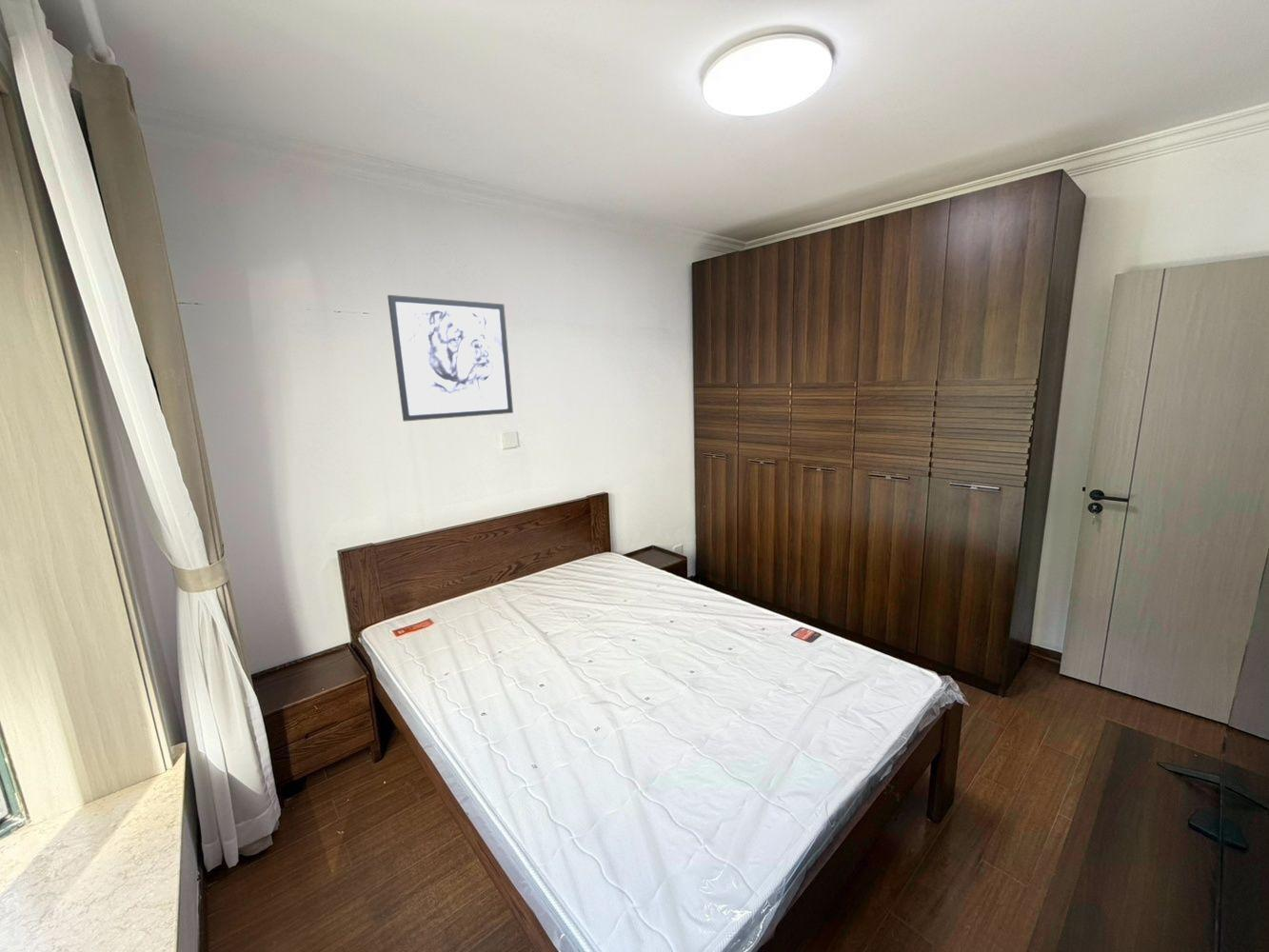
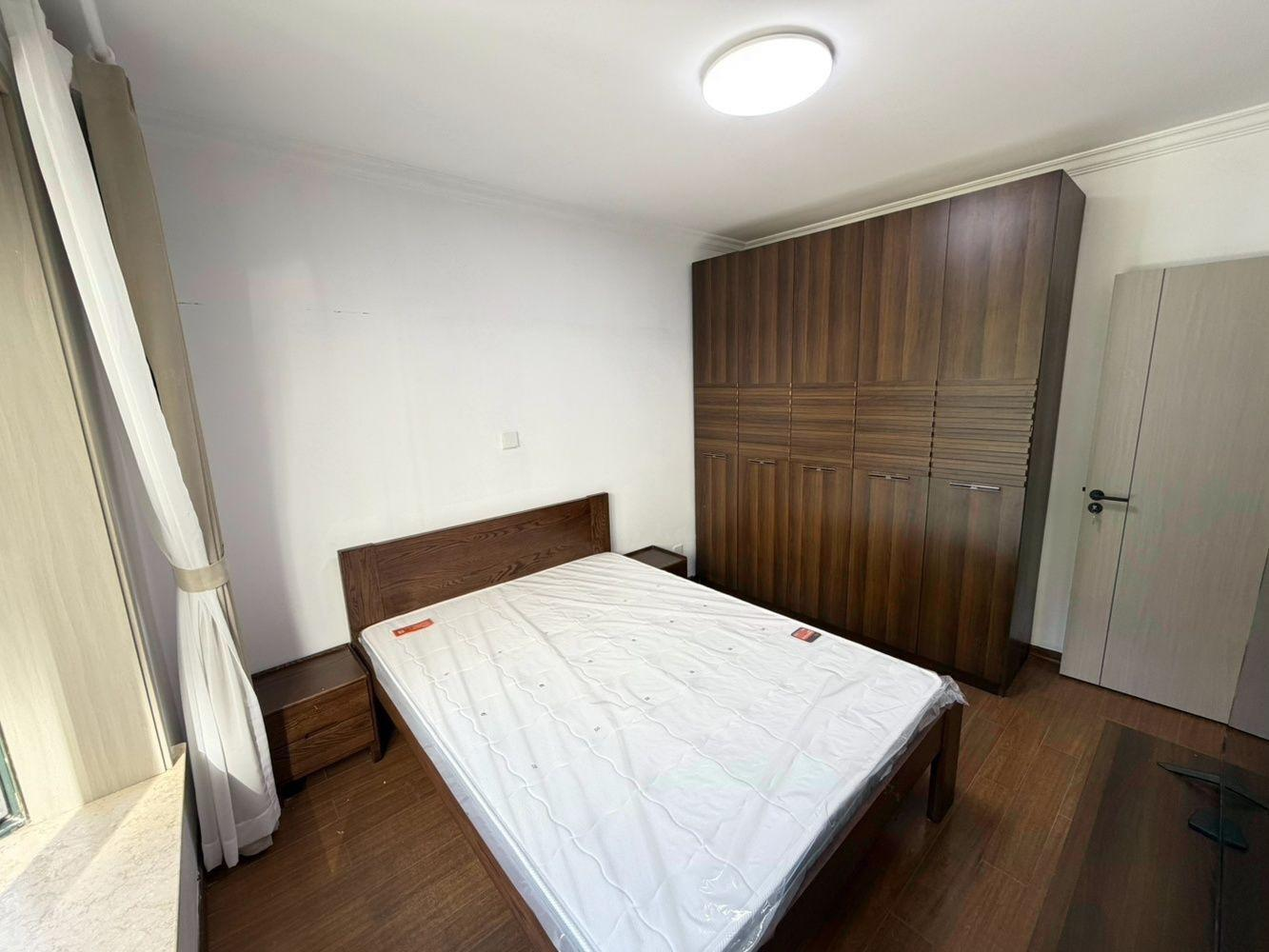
- wall art [387,294,514,422]
